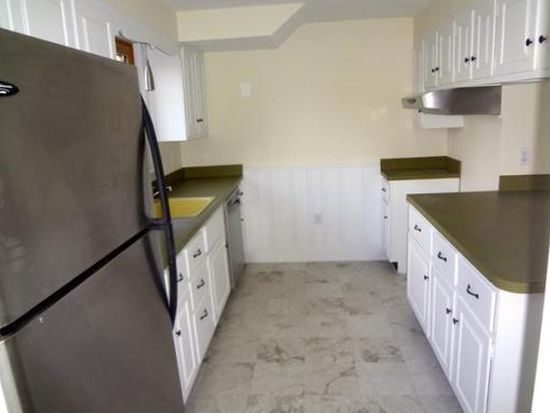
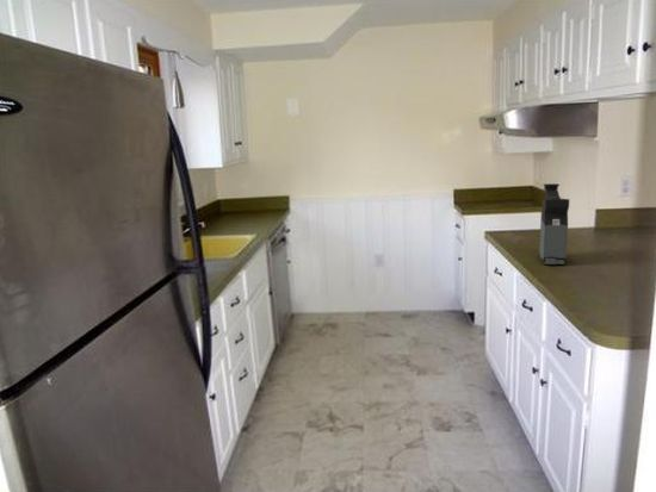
+ coffee maker [538,182,570,266]
